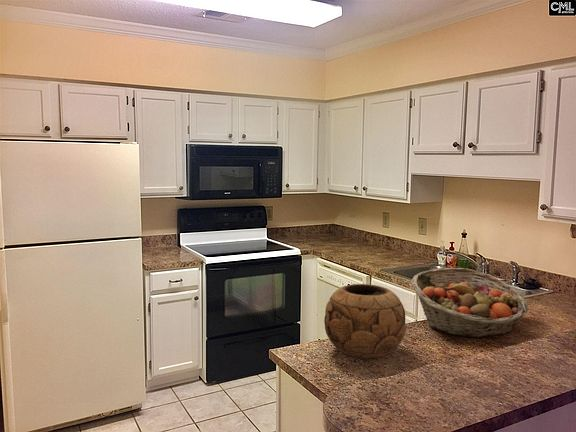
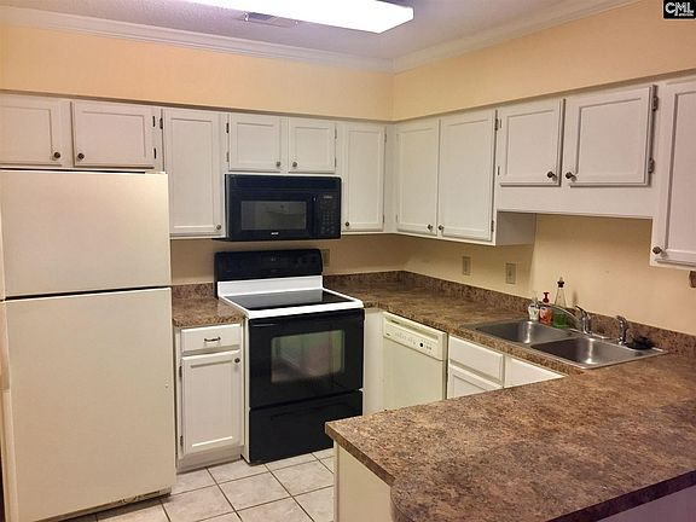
- fruit basket [411,267,529,339]
- decorative bowl [323,283,407,361]
